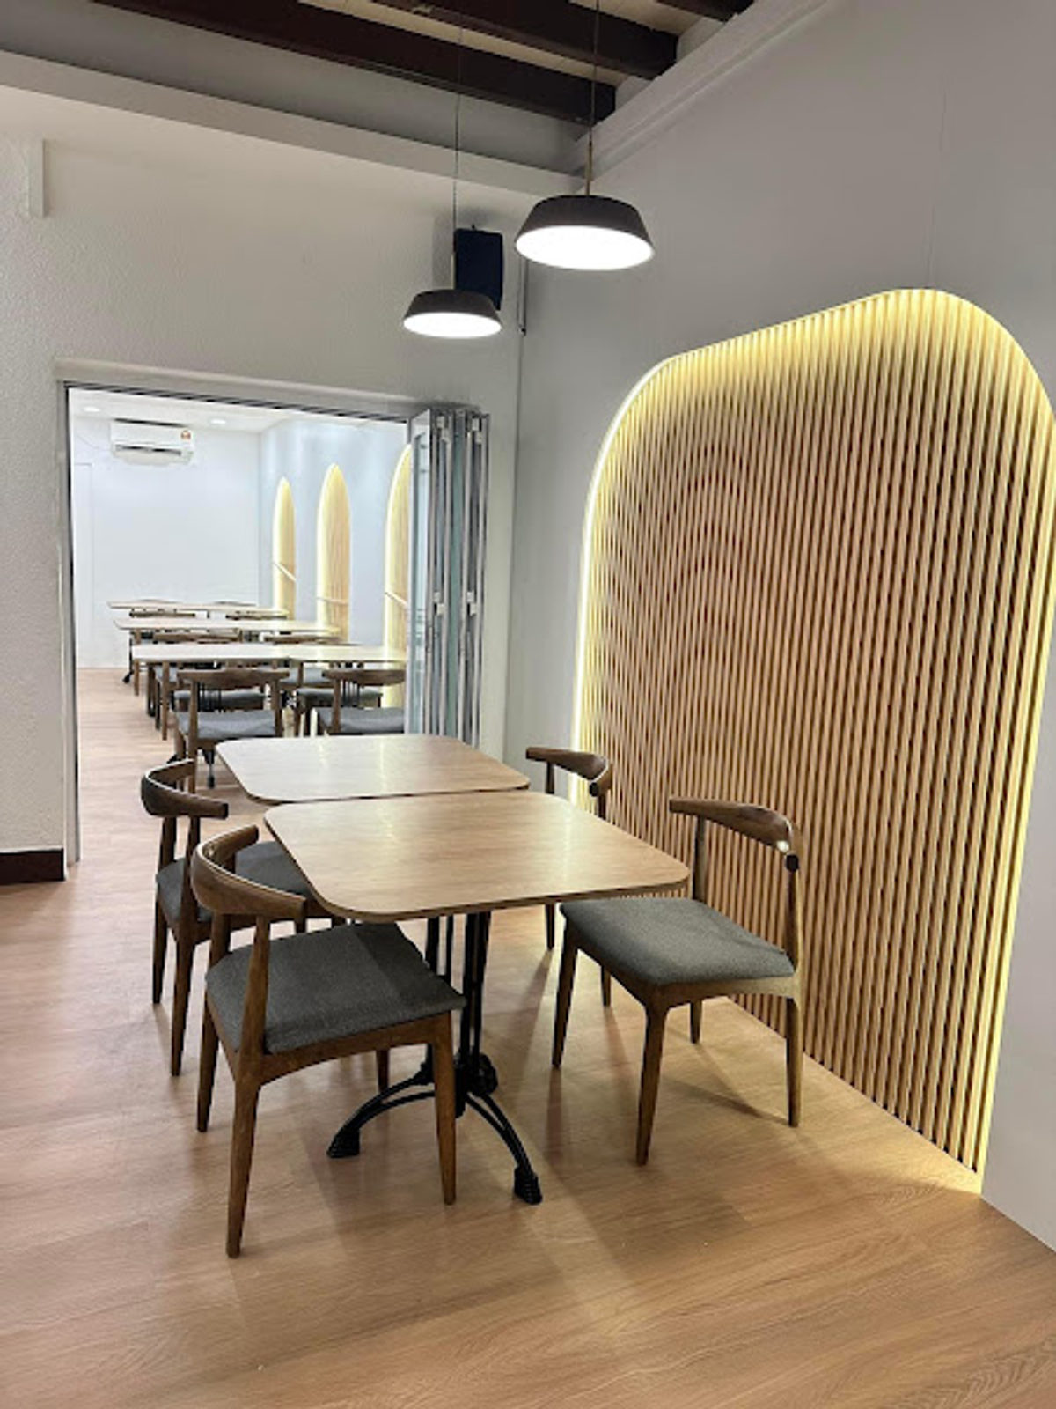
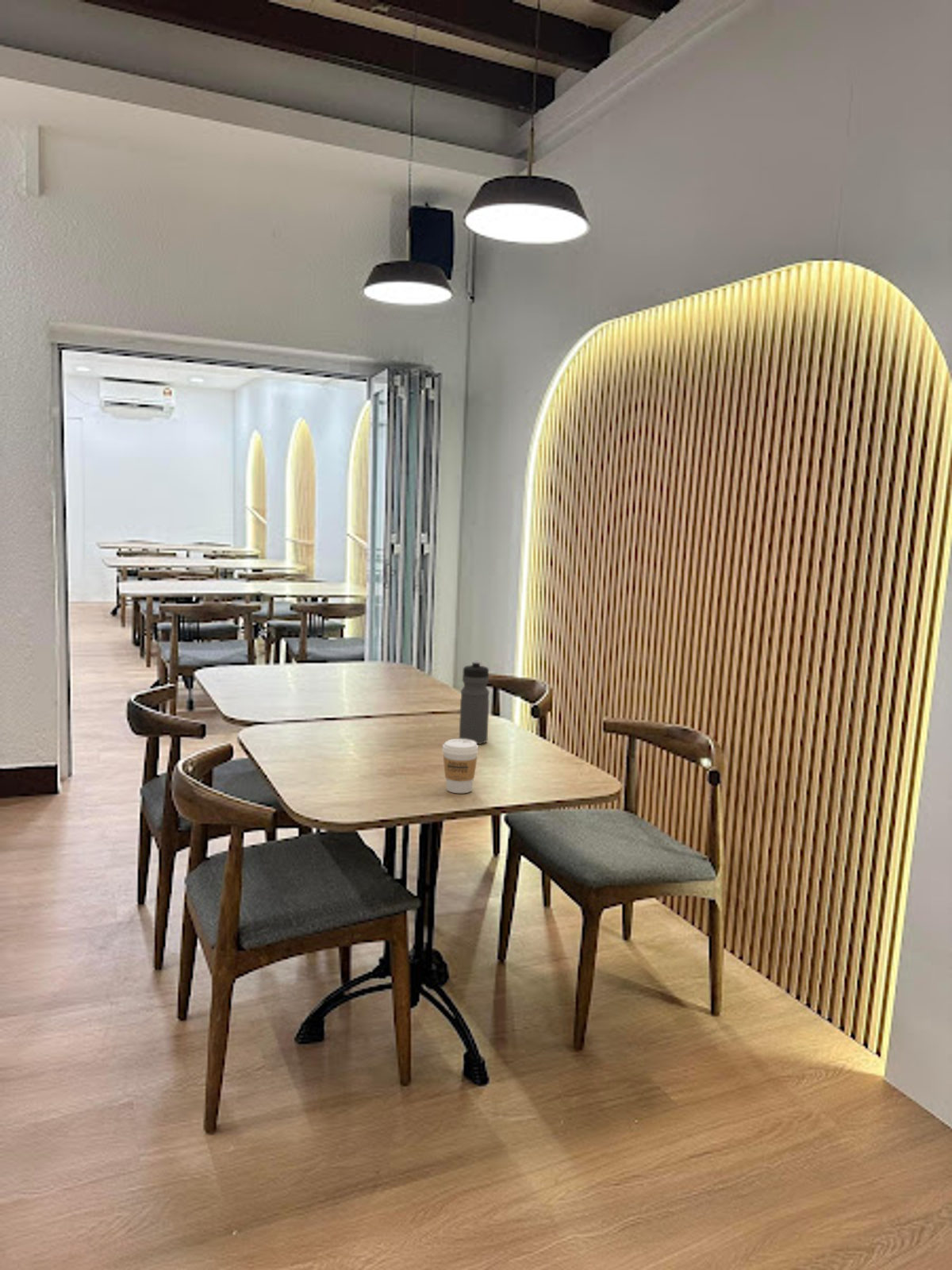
+ coffee cup [442,738,479,794]
+ water bottle [459,660,490,745]
